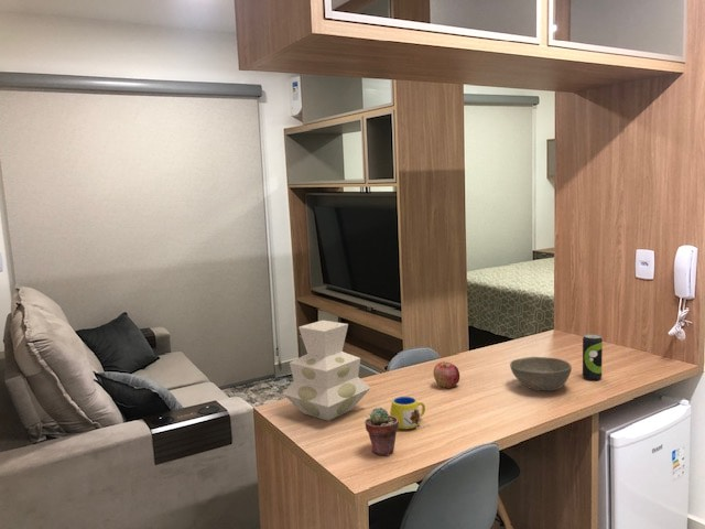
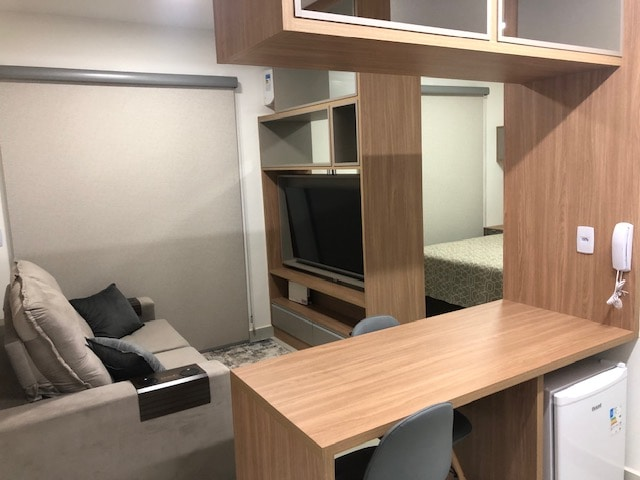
- vase [281,320,371,422]
- bowl [509,356,573,392]
- mug [389,396,431,430]
- potted succulent [364,407,400,456]
- beverage can [582,333,604,381]
- apple [433,360,460,389]
